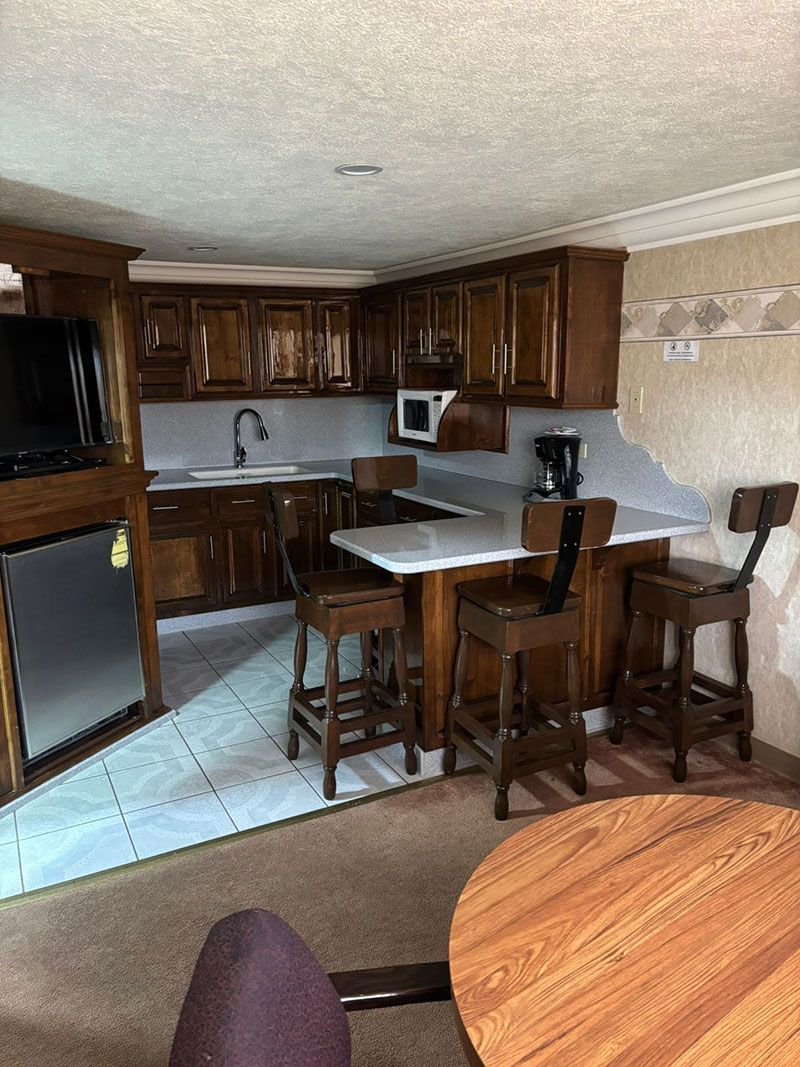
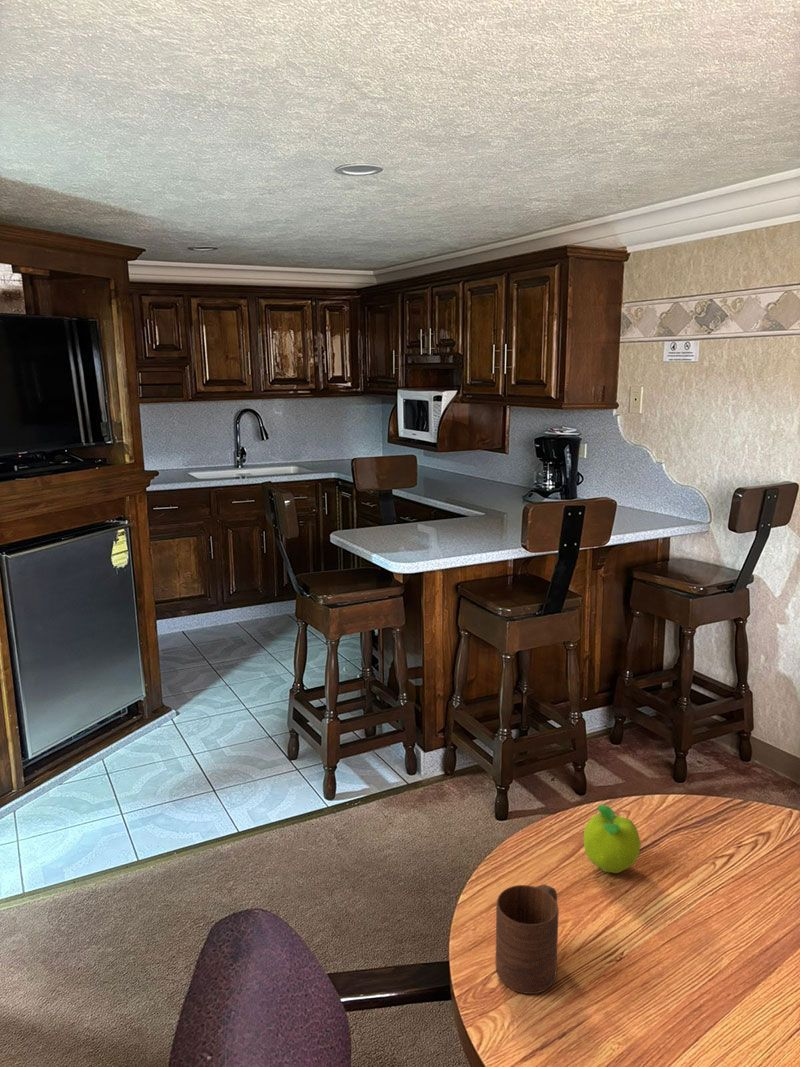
+ cup [495,884,559,995]
+ fruit [583,804,642,874]
